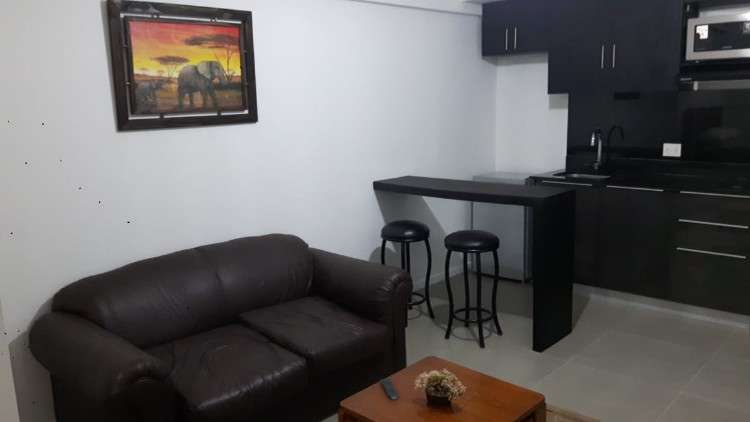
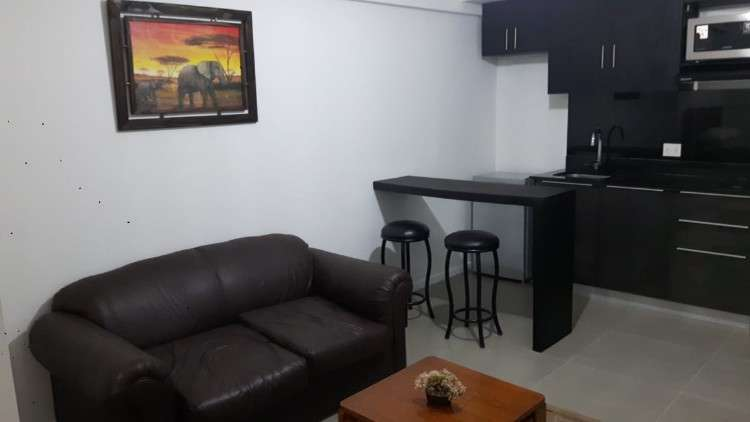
- remote control [379,377,399,400]
